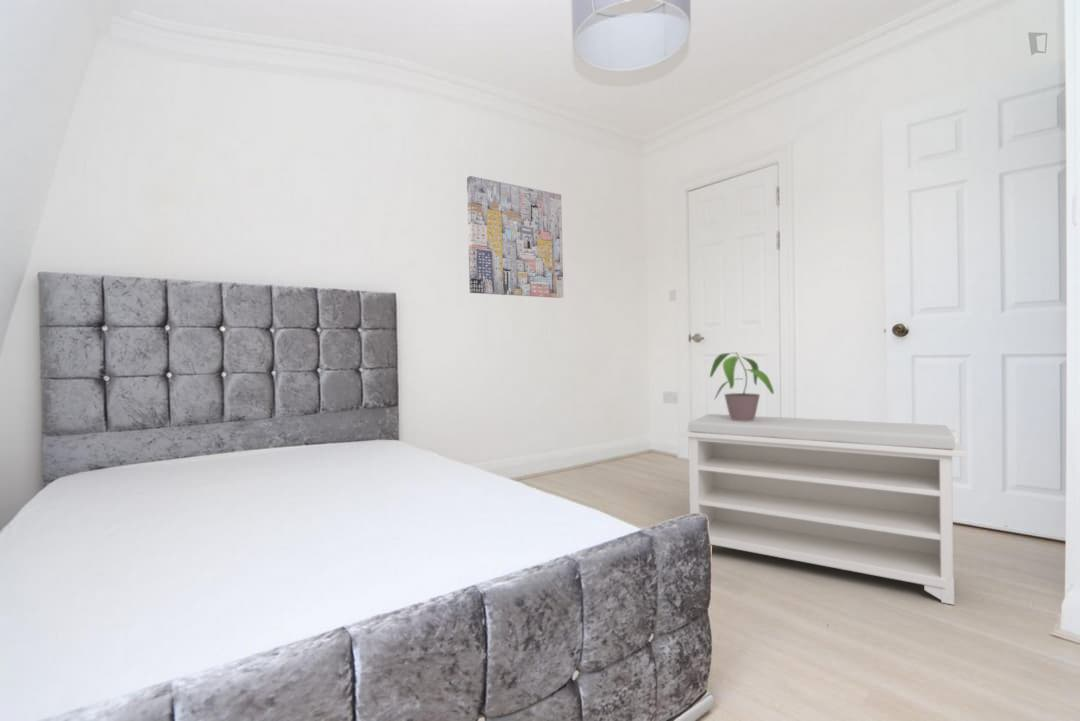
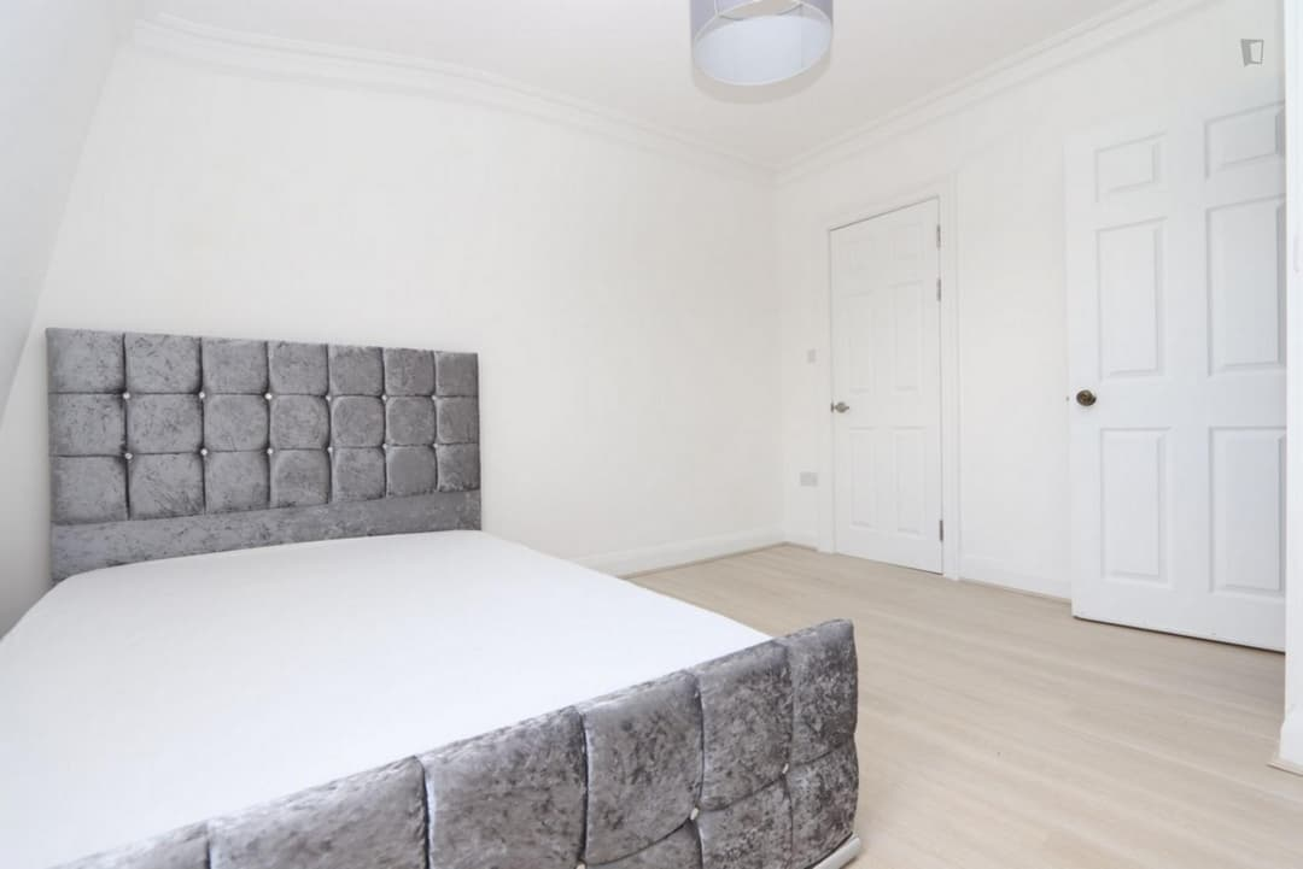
- wall art [466,175,565,299]
- bench [680,413,967,606]
- potted plant [709,352,775,421]
